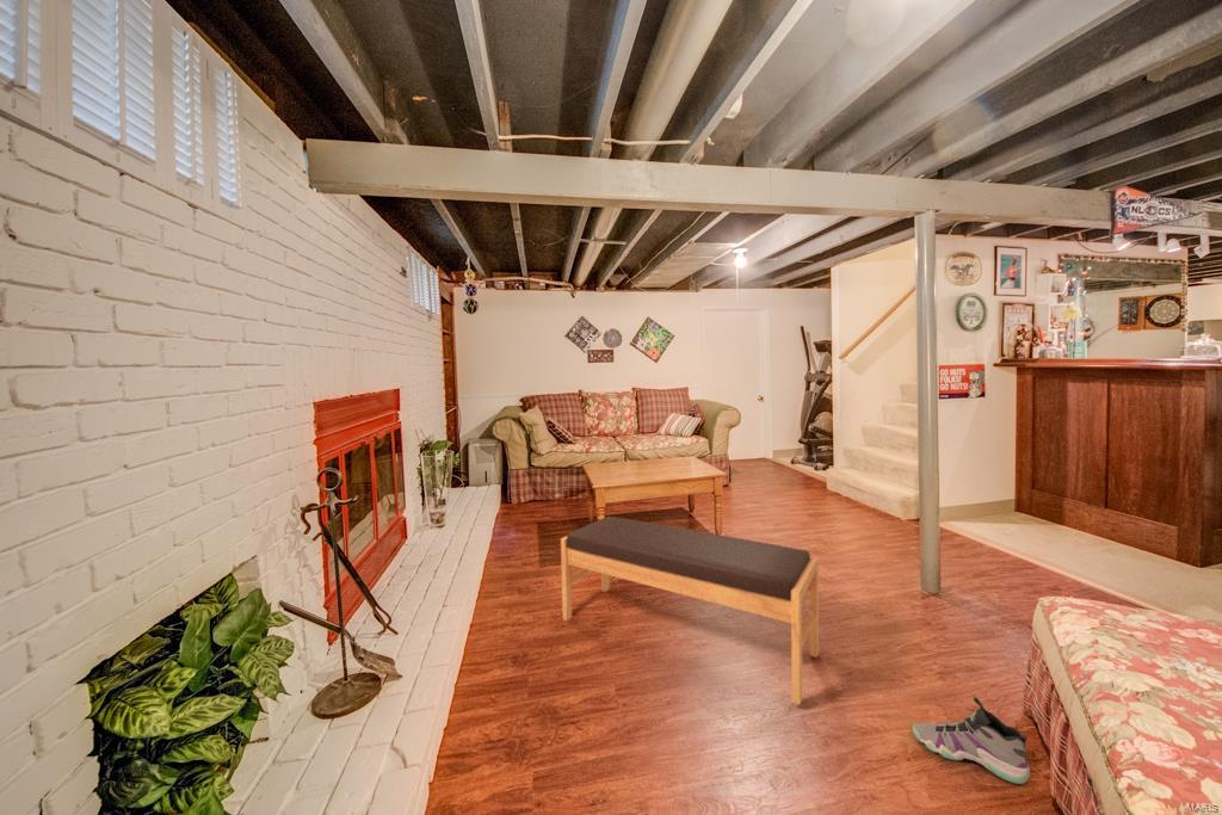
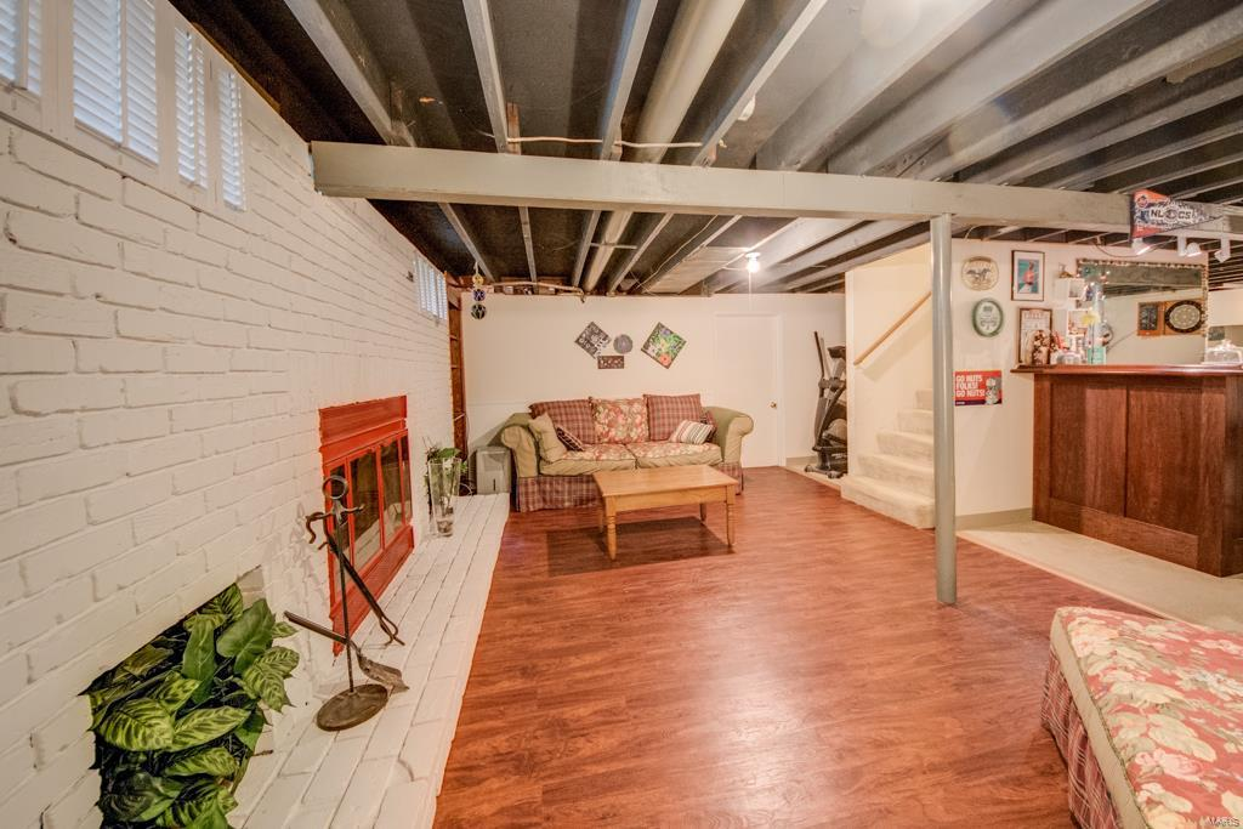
- bench [560,515,820,706]
- sneaker [912,694,1031,785]
